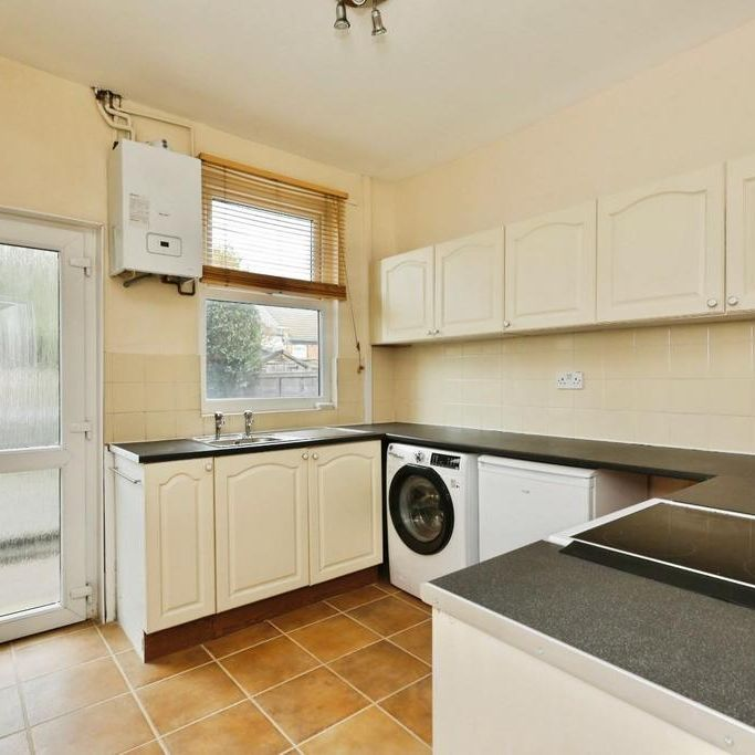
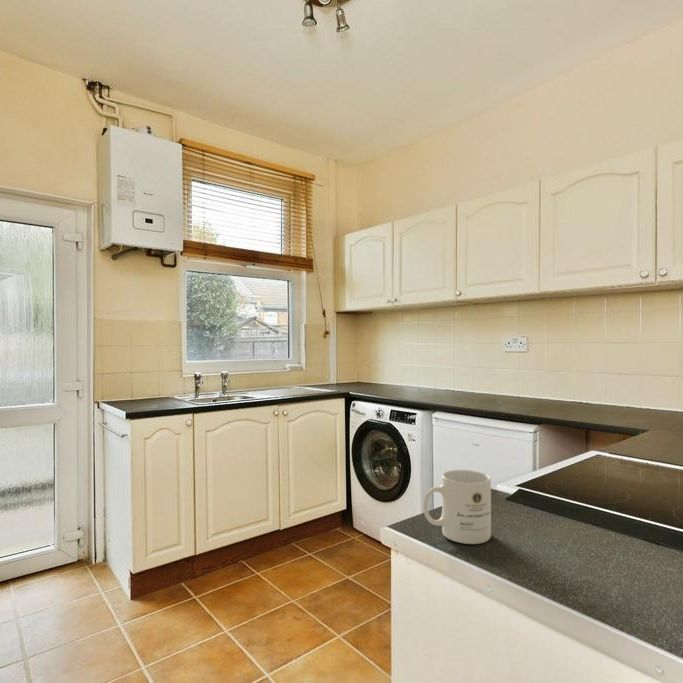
+ mug [422,469,492,545]
